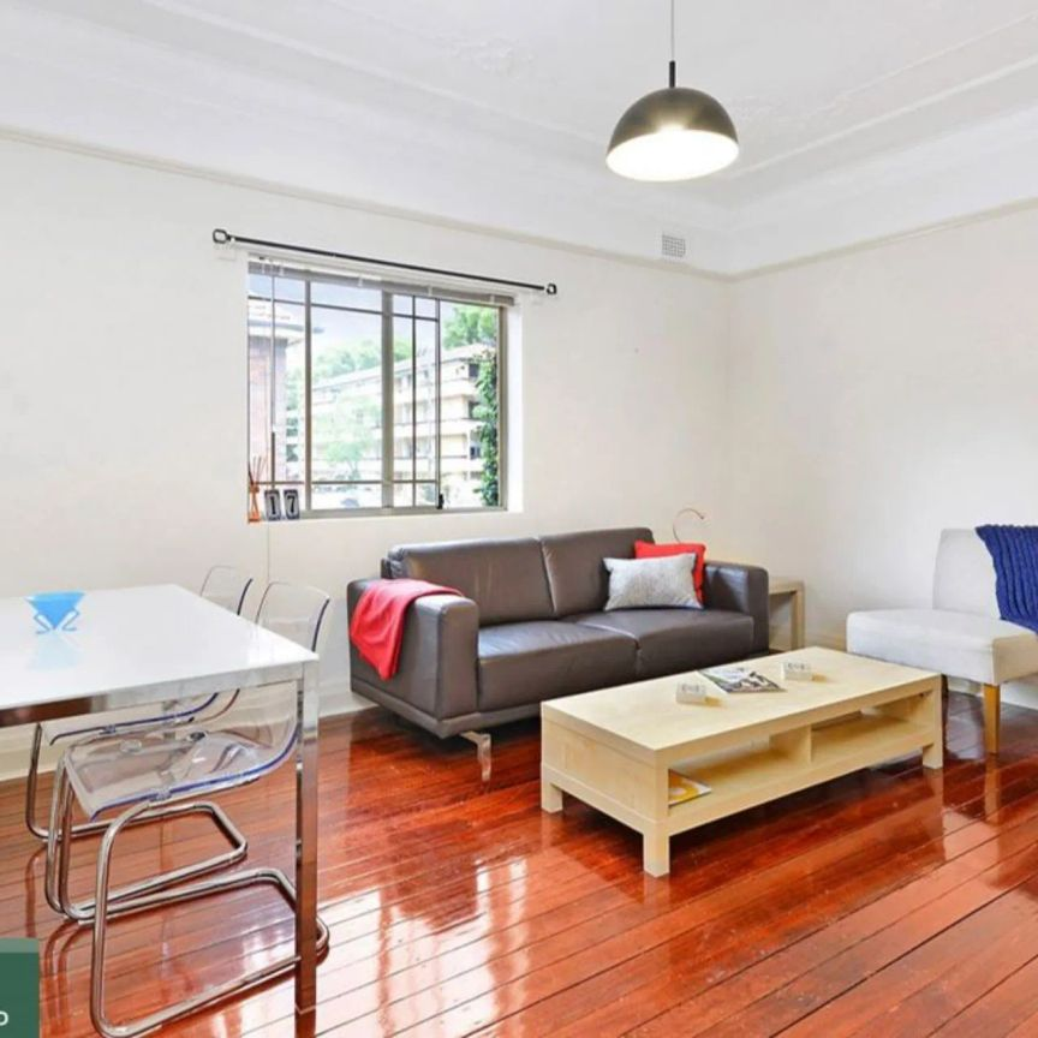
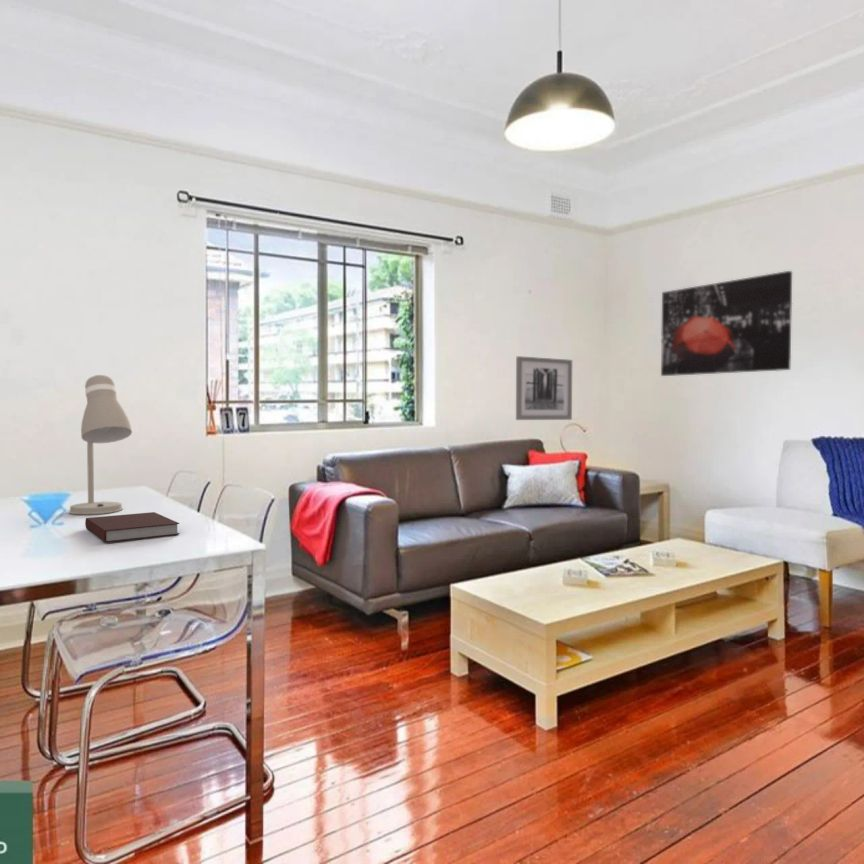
+ desk lamp [68,374,133,515]
+ notebook [84,511,181,543]
+ wall art [660,270,793,377]
+ wall art [515,355,573,421]
